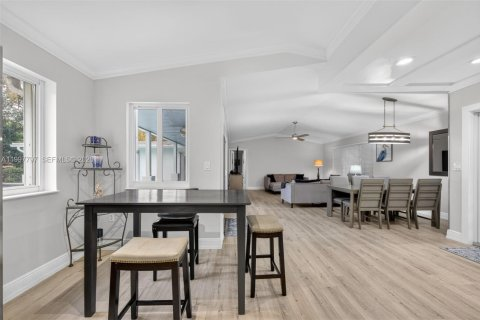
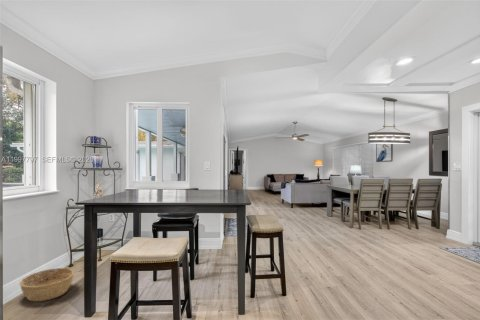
+ basket [19,267,75,302]
